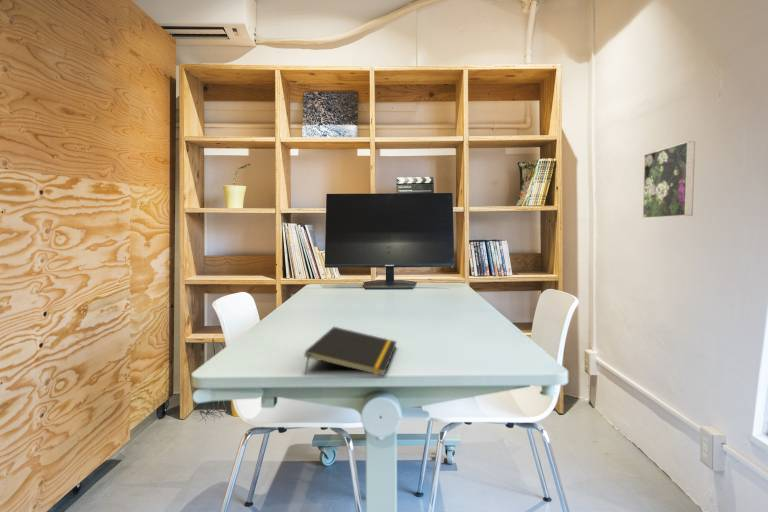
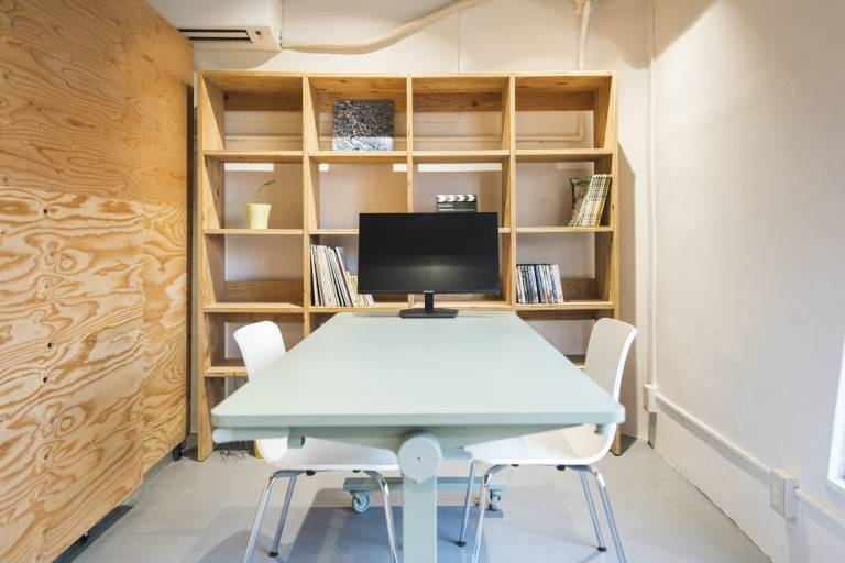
- notepad [303,326,398,377]
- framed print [642,140,696,220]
